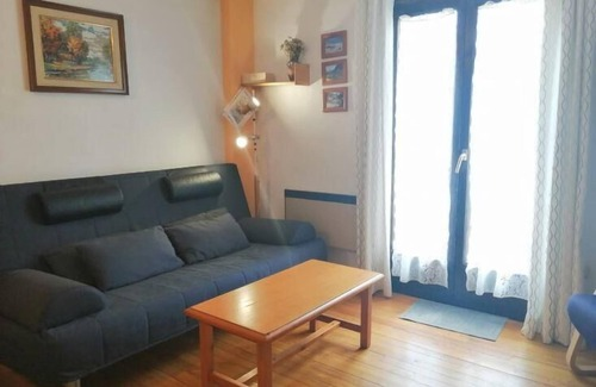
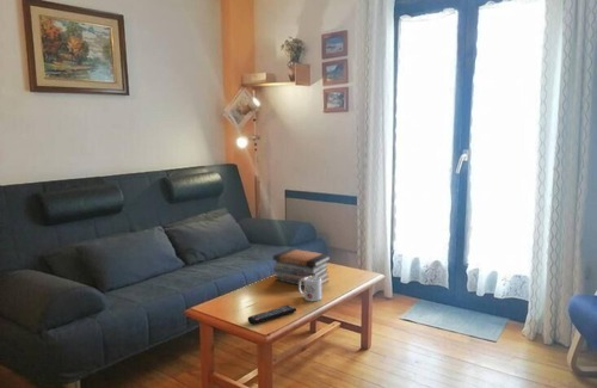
+ remote control [247,304,297,326]
+ mug [297,276,322,302]
+ book stack [272,247,332,288]
